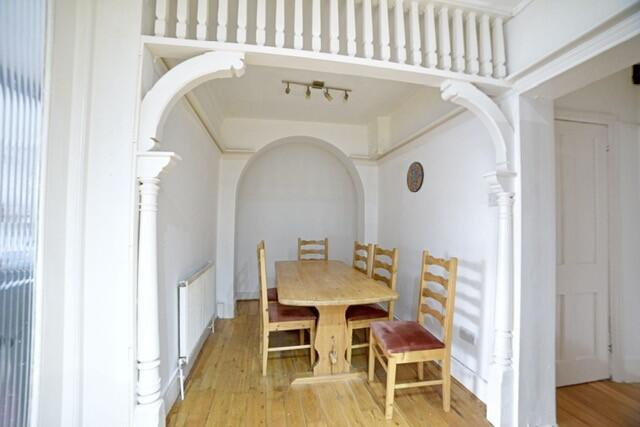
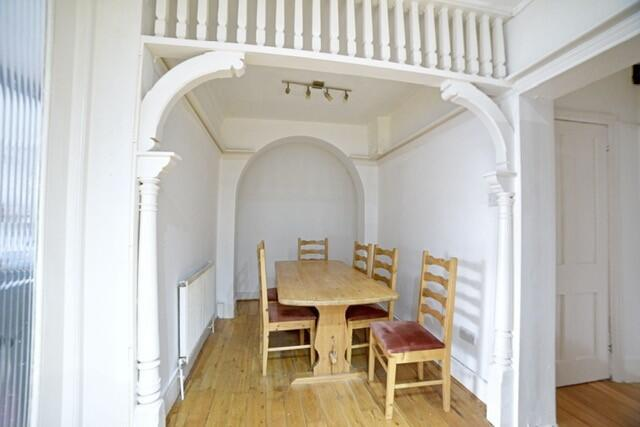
- manhole cover [406,161,425,193]
